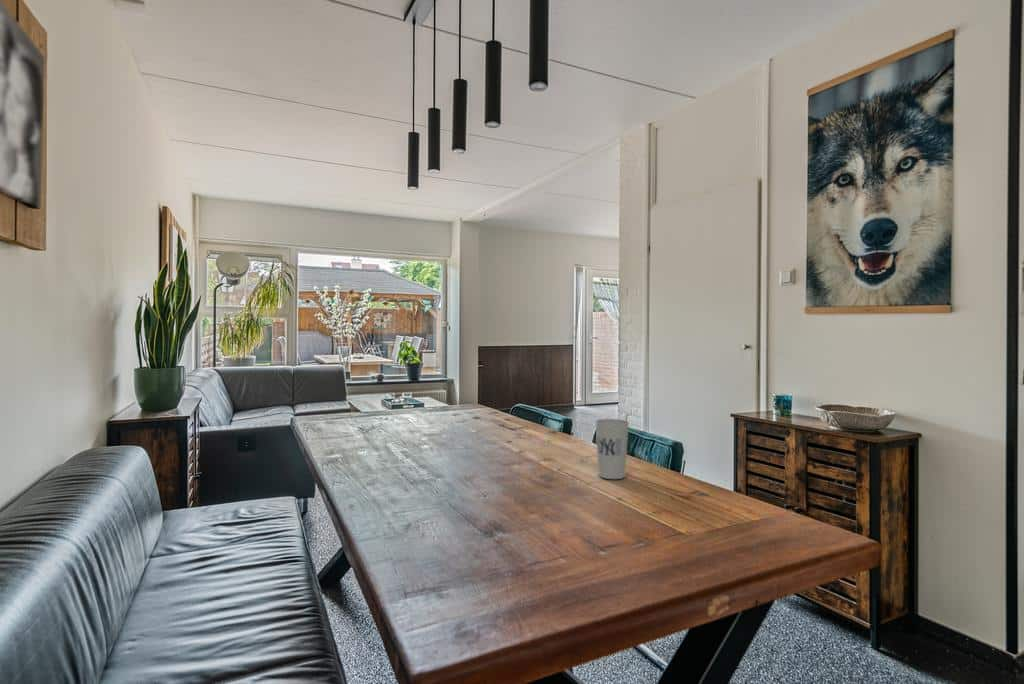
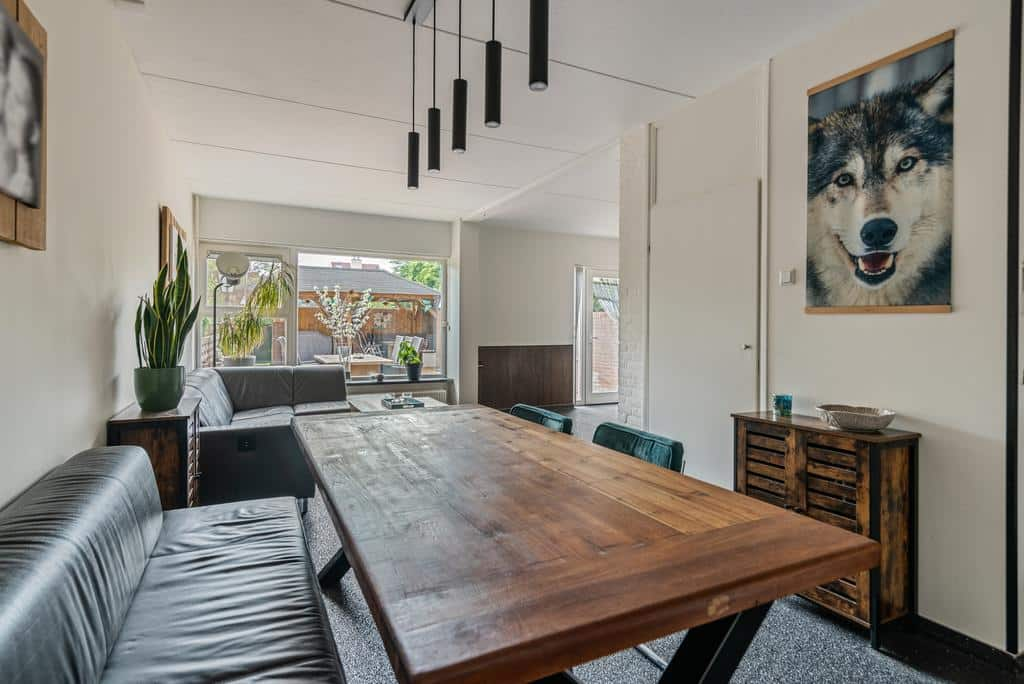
- cup [594,418,630,480]
